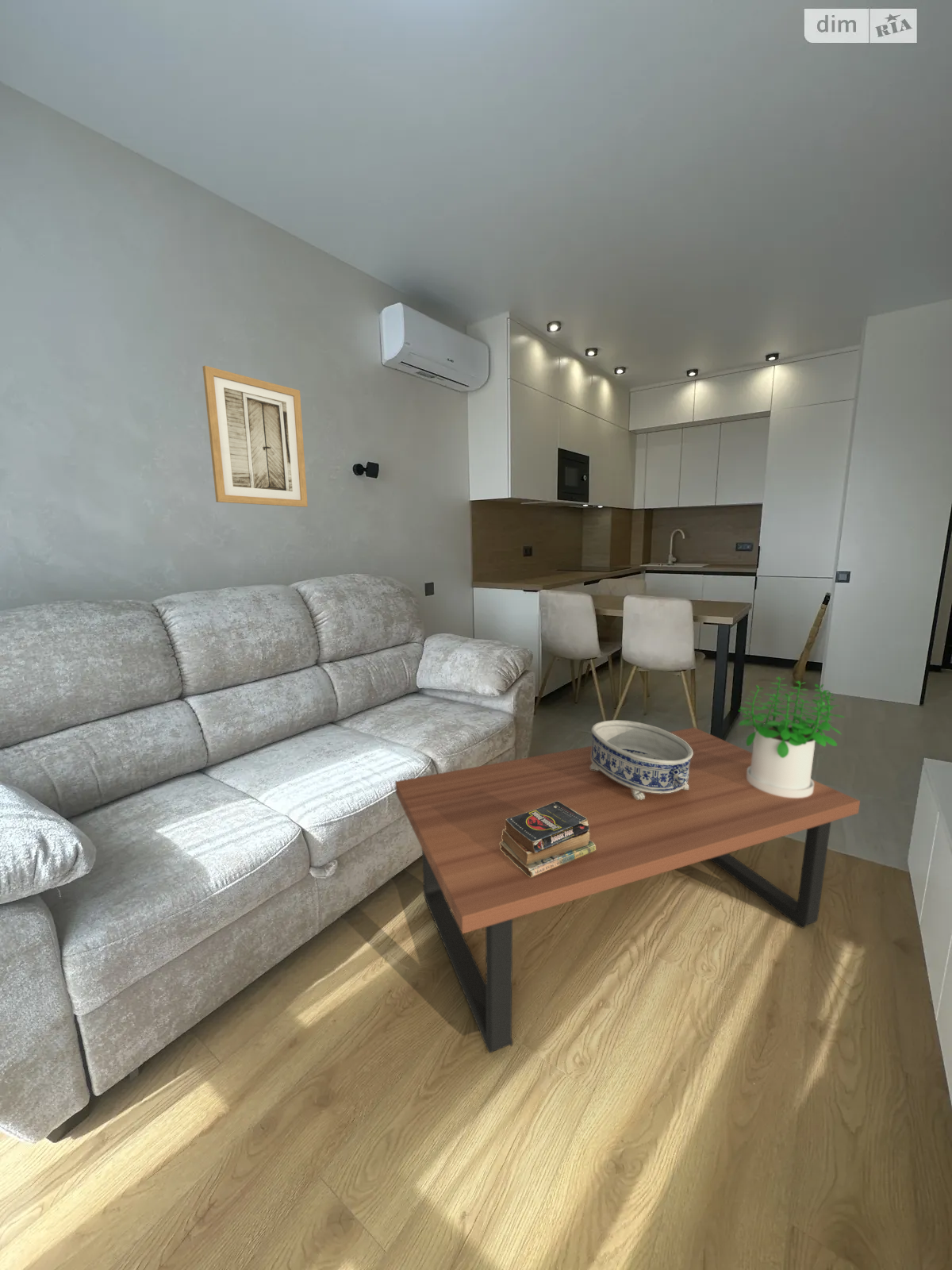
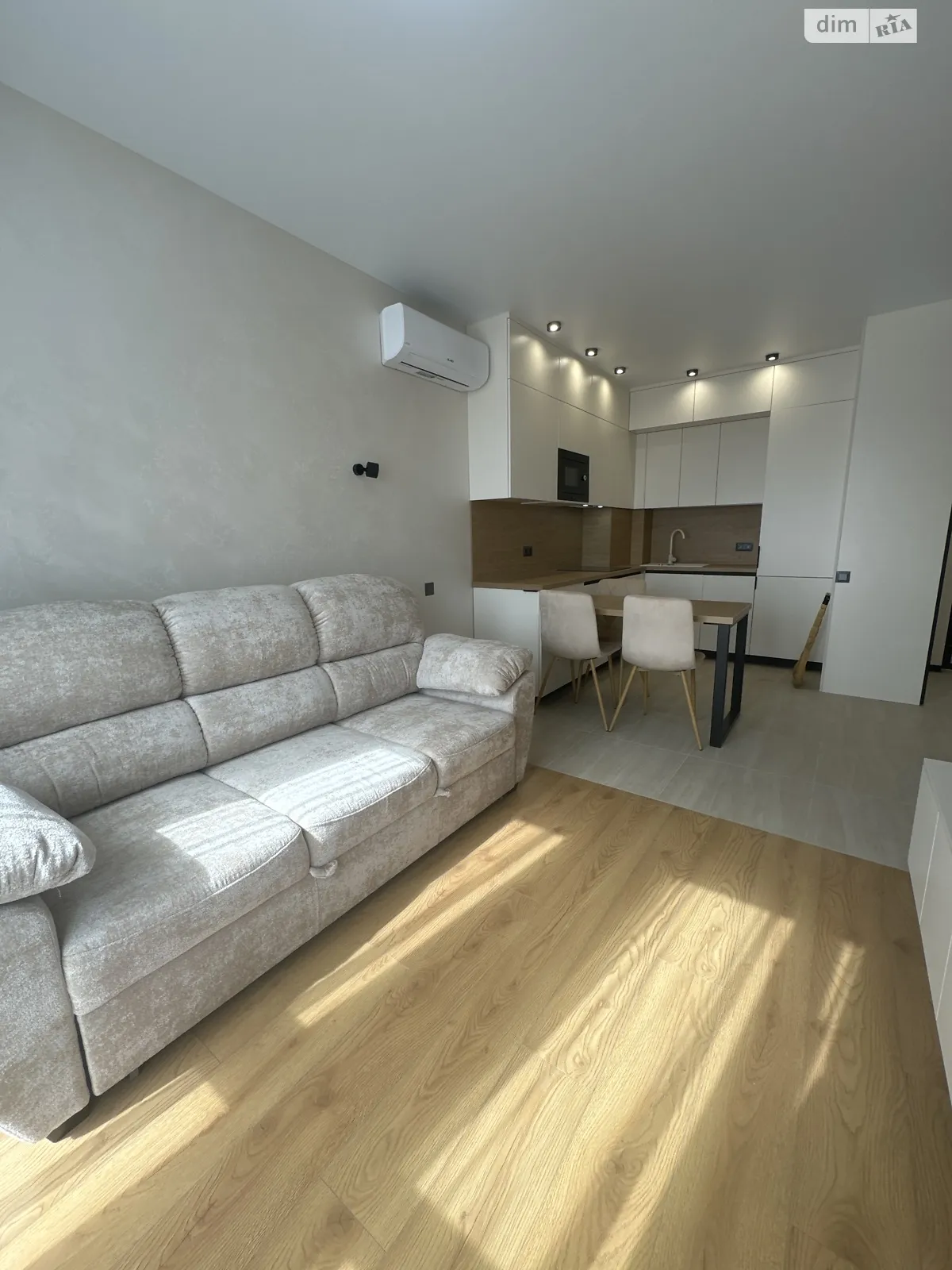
- books [500,801,596,877]
- potted plant [738,676,846,798]
- wall art [202,365,309,508]
- decorative bowl [590,719,693,800]
- coffee table [394,727,861,1055]
